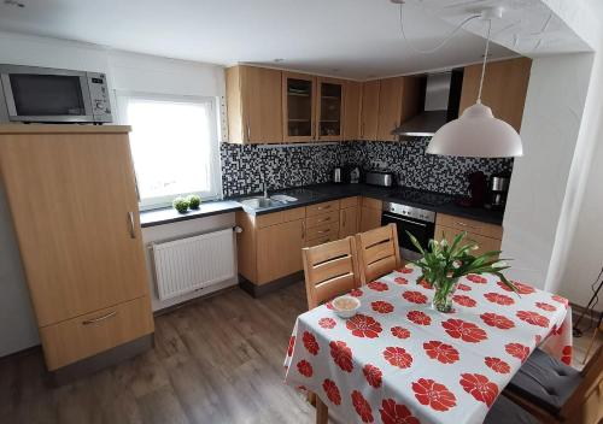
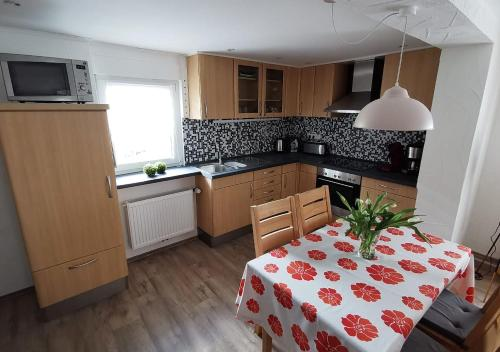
- legume [330,295,368,319]
